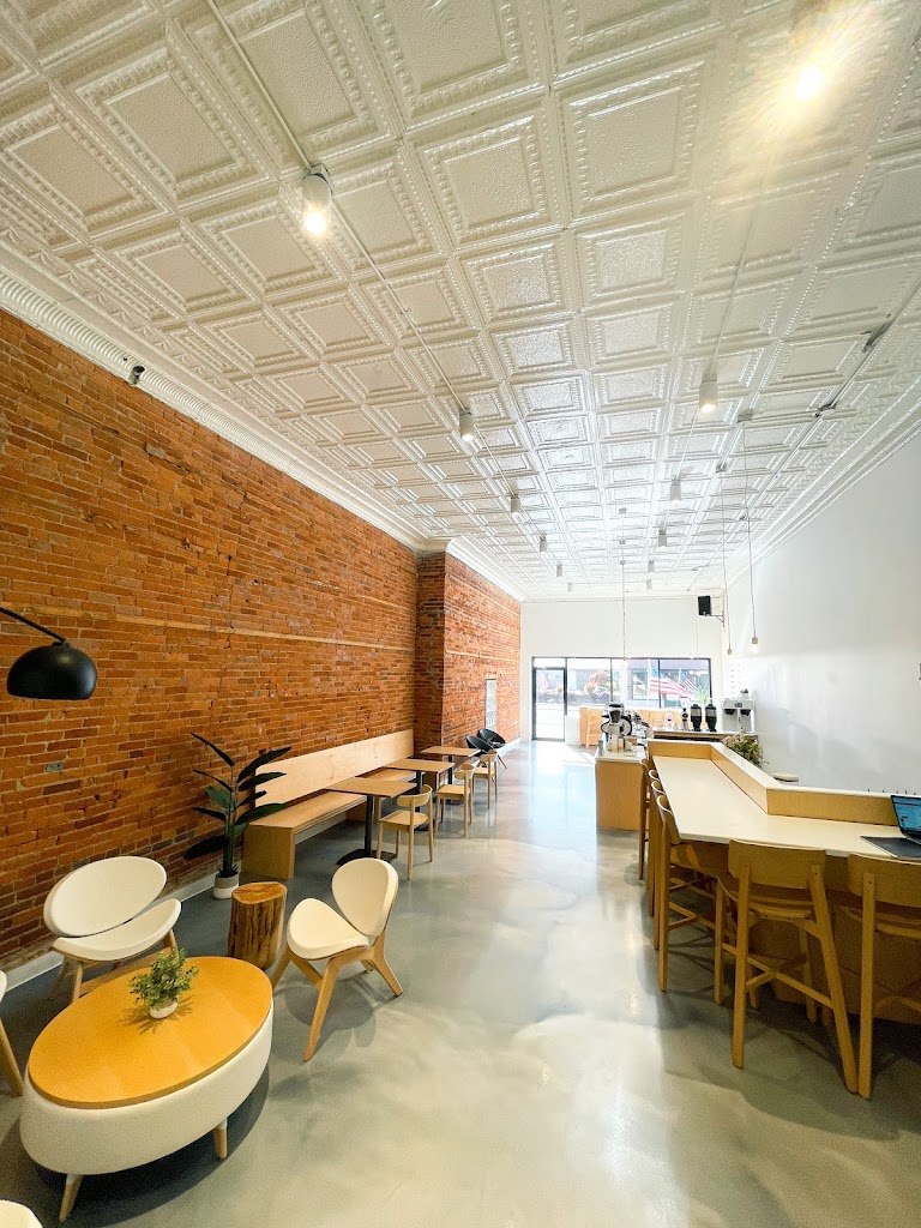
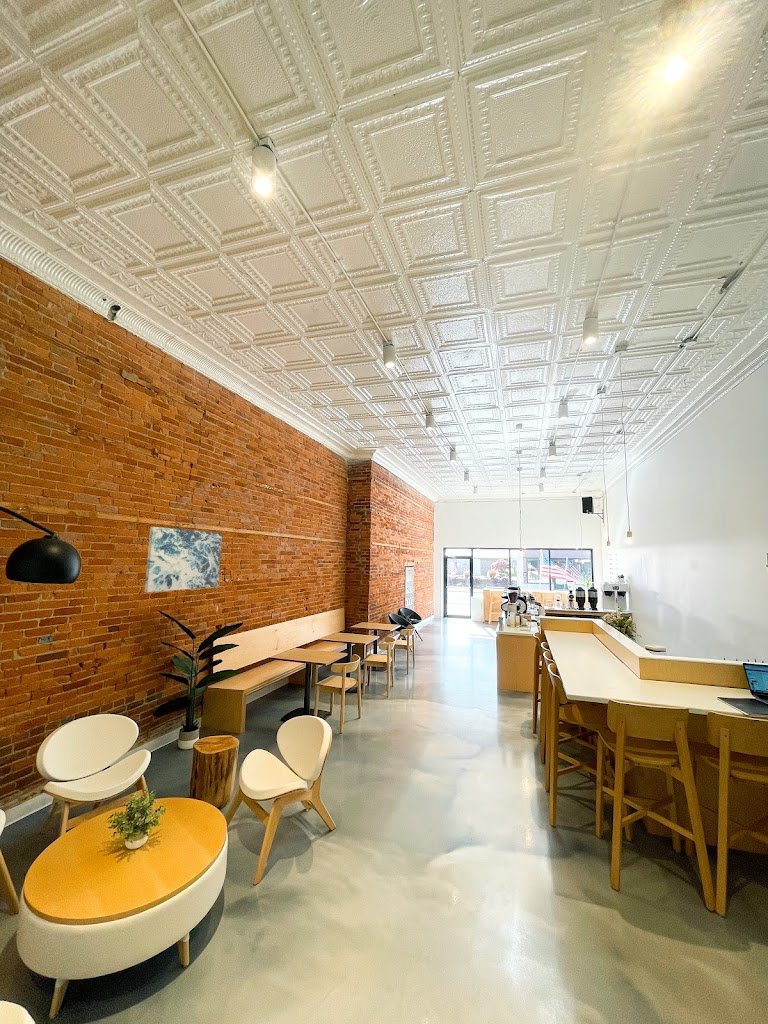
+ wall art [144,526,223,593]
